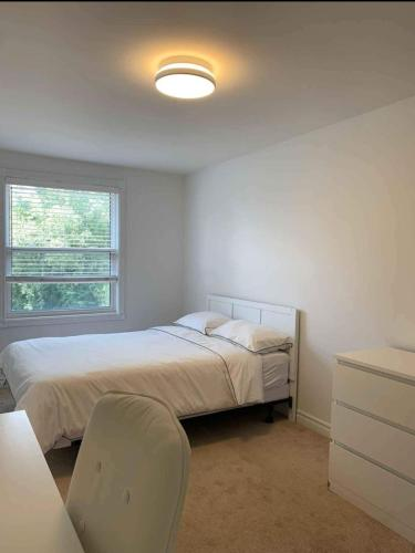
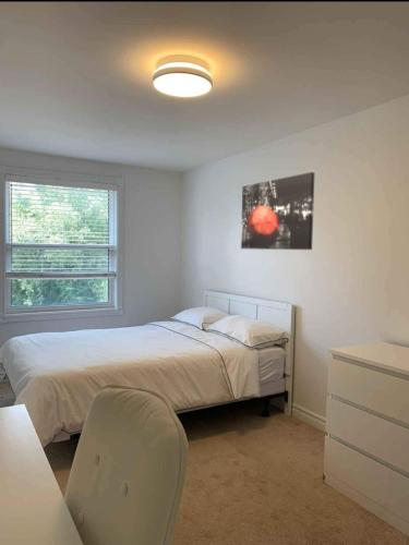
+ wall art [240,171,315,251]
